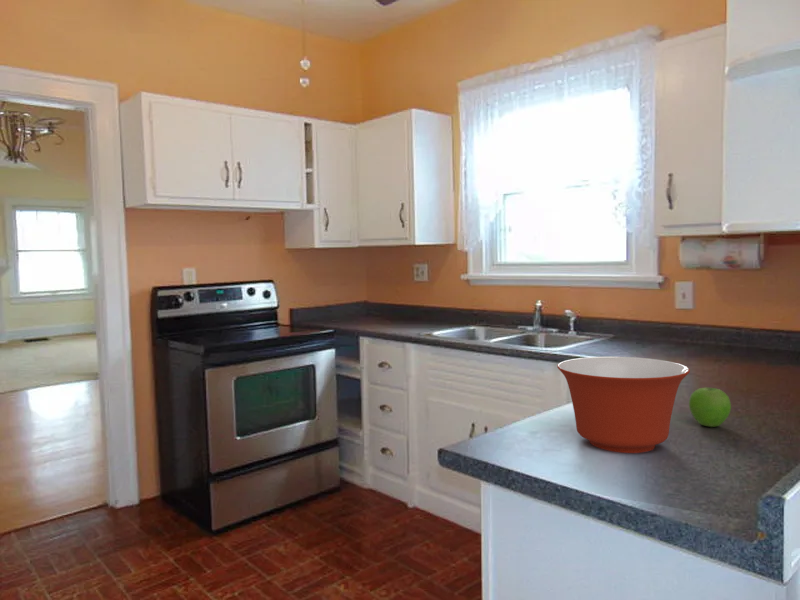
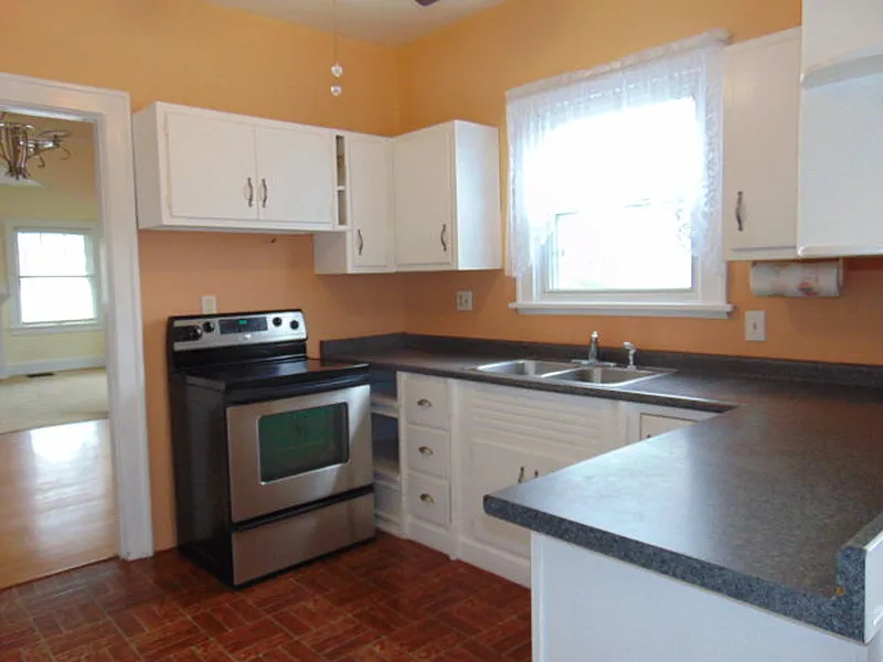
- mixing bowl [556,356,691,454]
- fruit [688,387,732,428]
